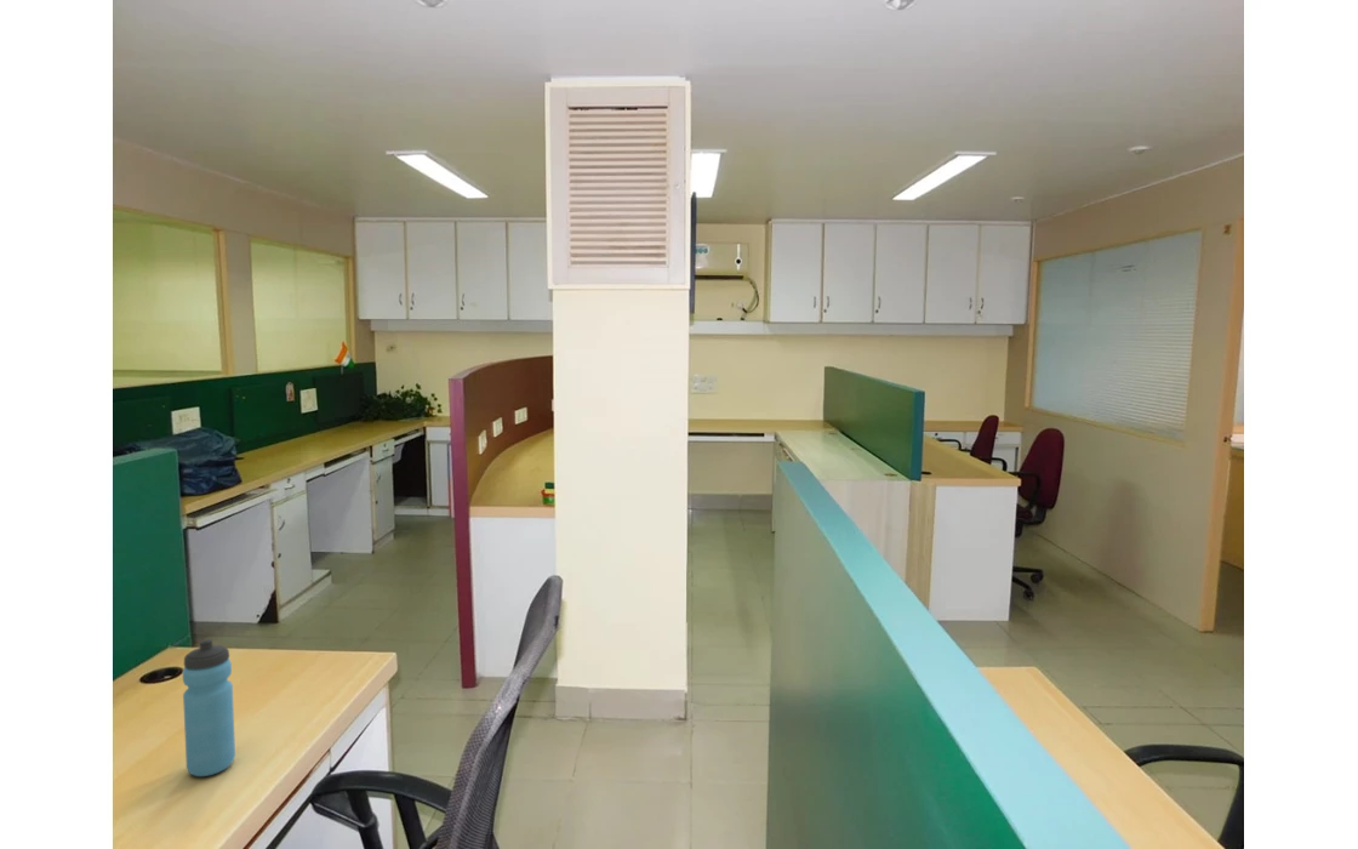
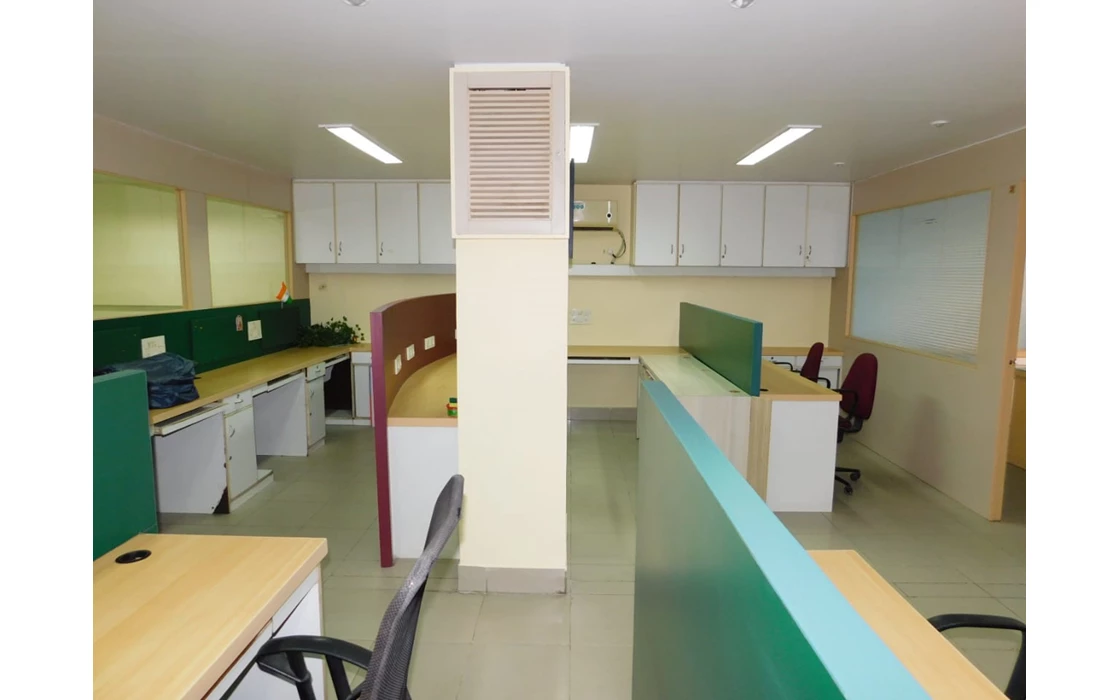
- water bottle [182,638,236,777]
